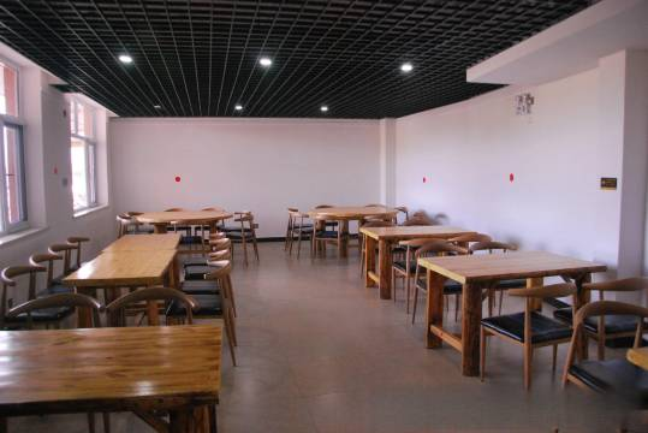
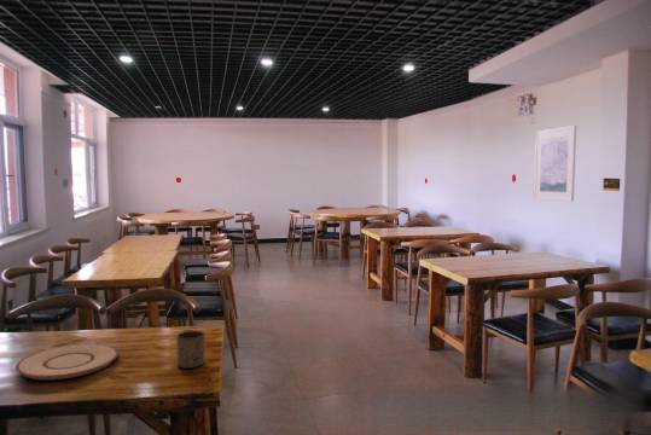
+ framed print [533,124,577,203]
+ cup [175,329,207,370]
+ plate [14,343,120,381]
